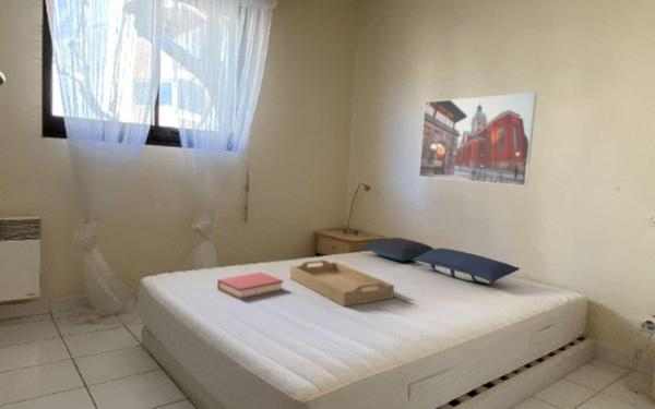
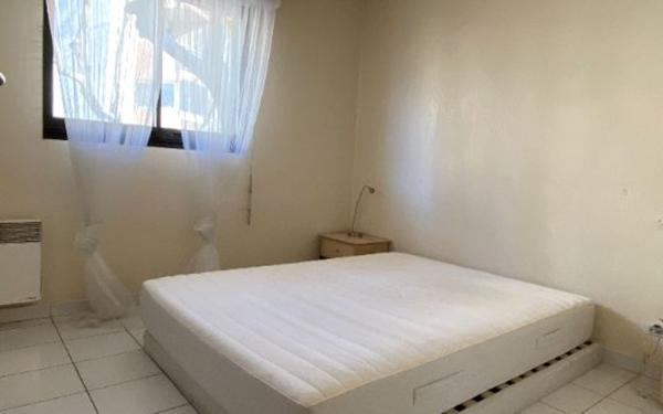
- hardback book [216,272,285,300]
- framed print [418,92,538,187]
- serving tray [289,258,395,308]
- pillow [412,246,521,285]
- pillow [359,237,436,262]
